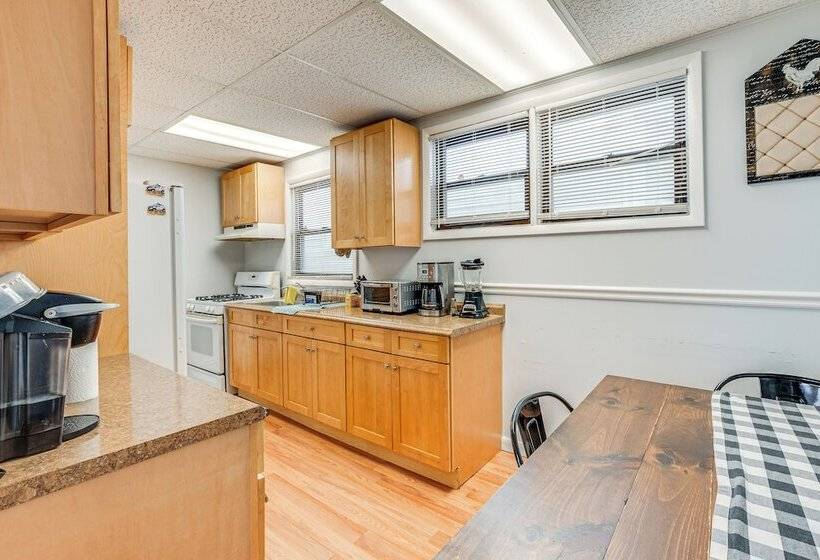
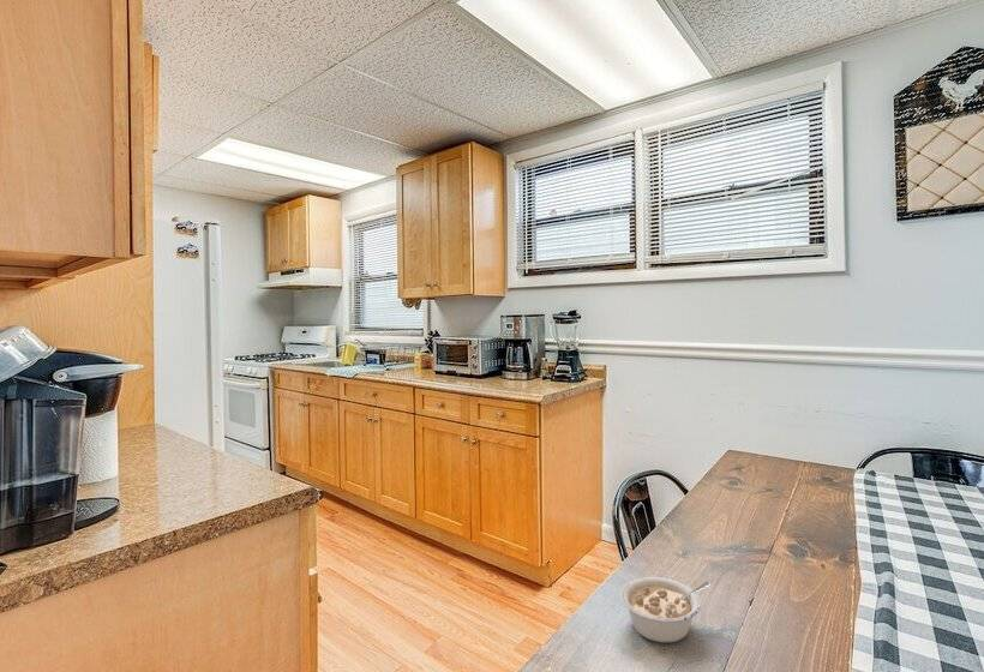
+ legume [619,576,712,643]
